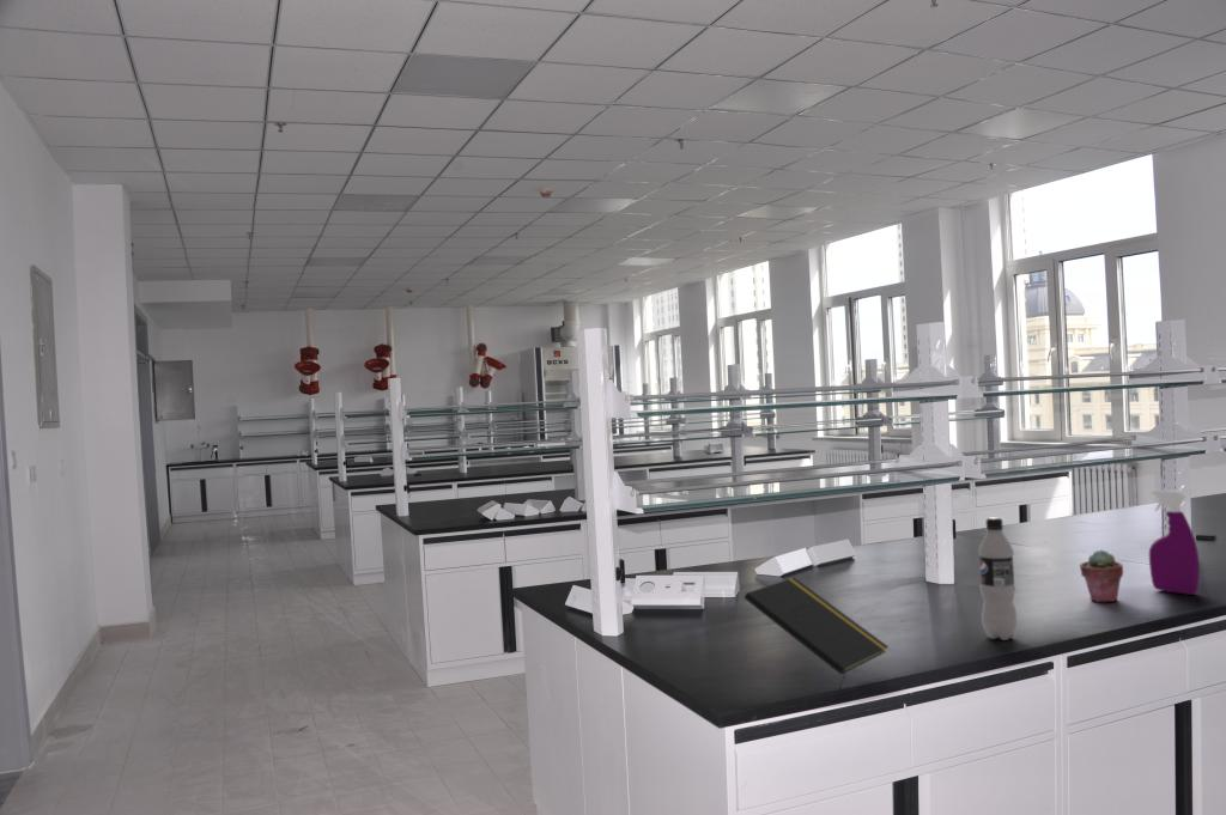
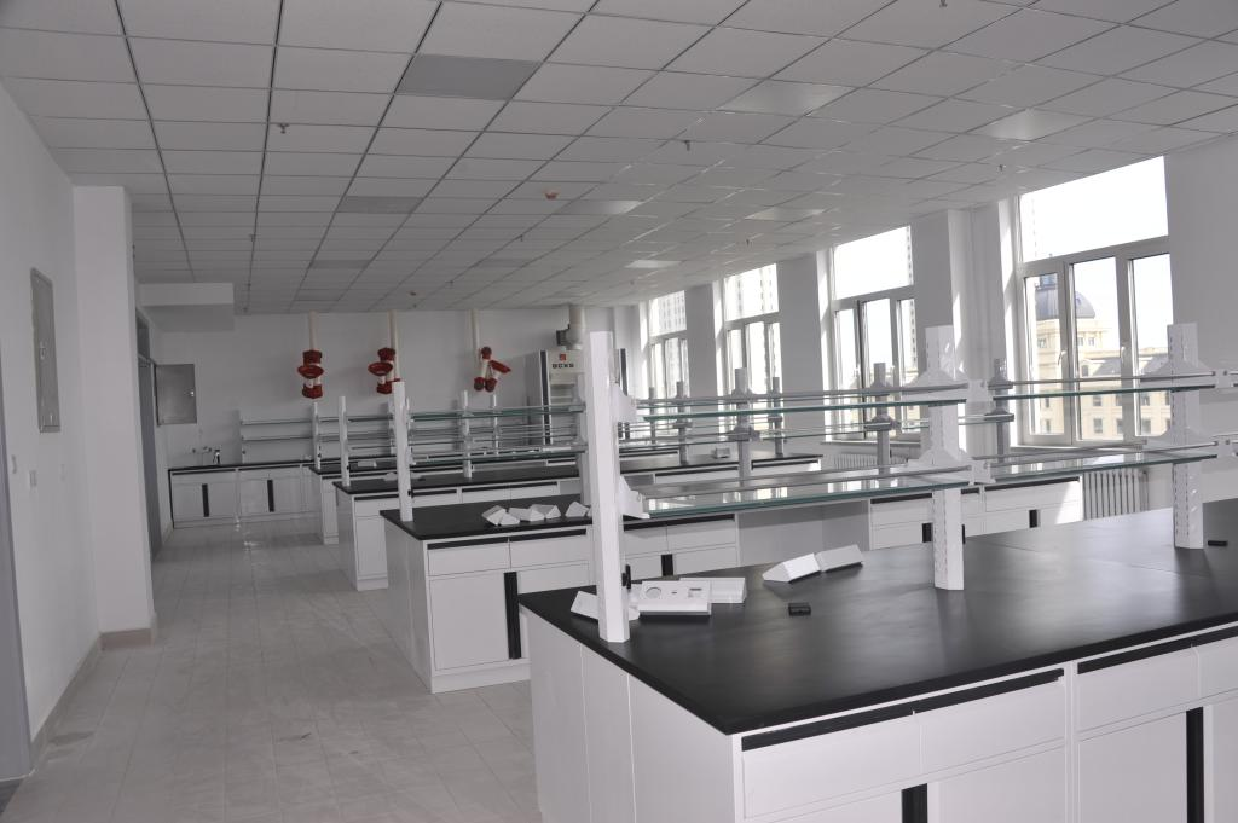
- spray bottle [1148,489,1201,596]
- notepad [744,576,890,692]
- potted succulent [1079,548,1124,603]
- beverage bottle [977,516,1019,641]
